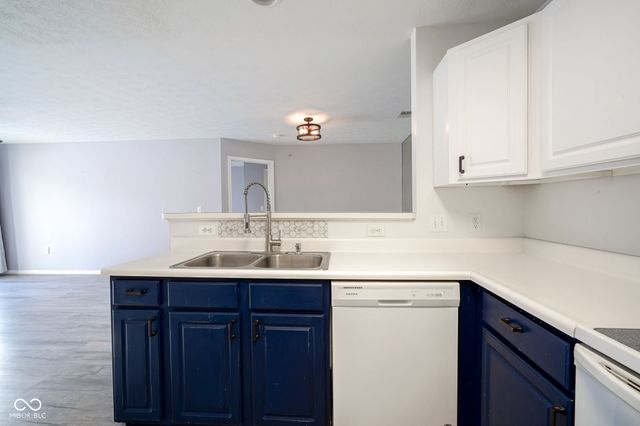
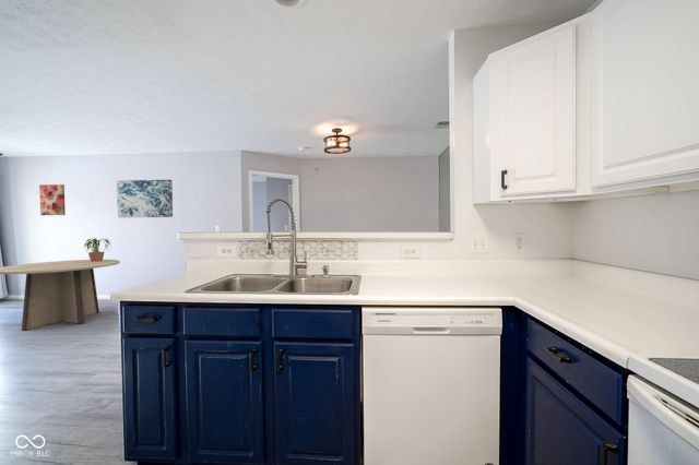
+ wall art [116,179,174,218]
+ wall art [38,183,67,216]
+ potted plant [83,237,111,262]
+ dining table [0,259,121,332]
